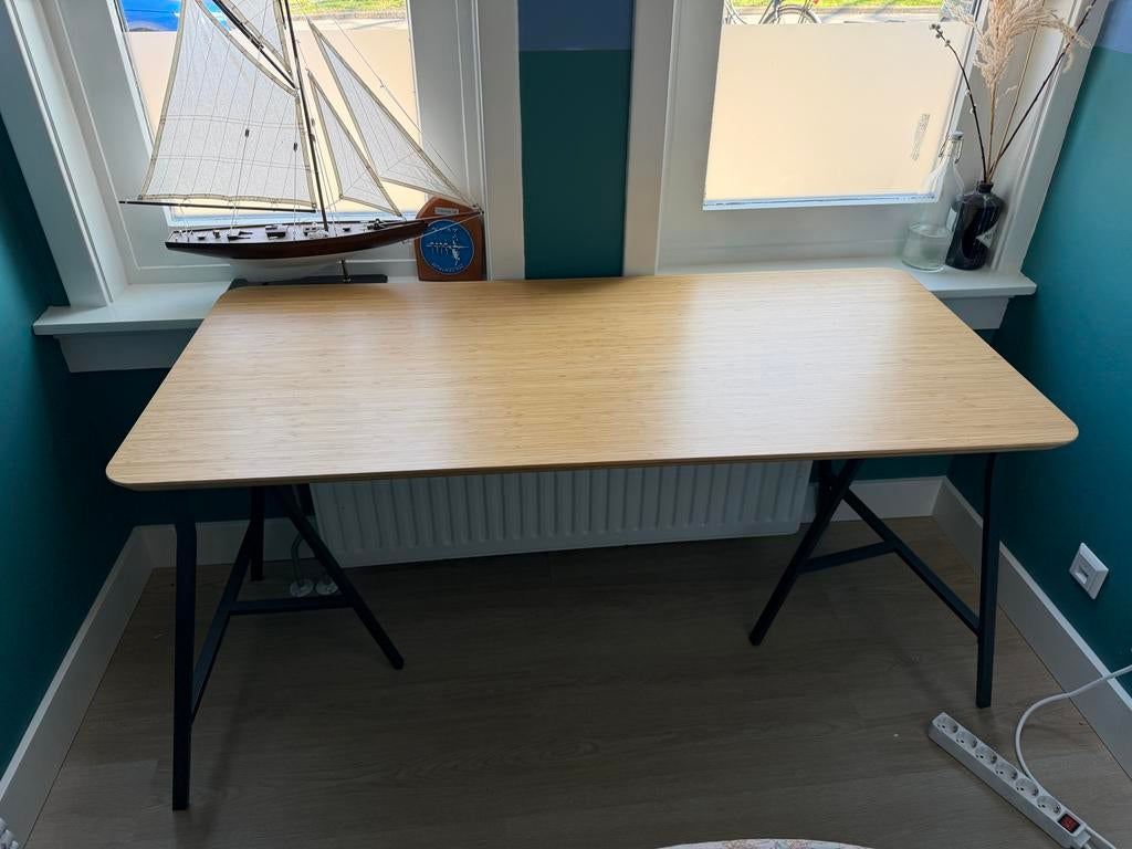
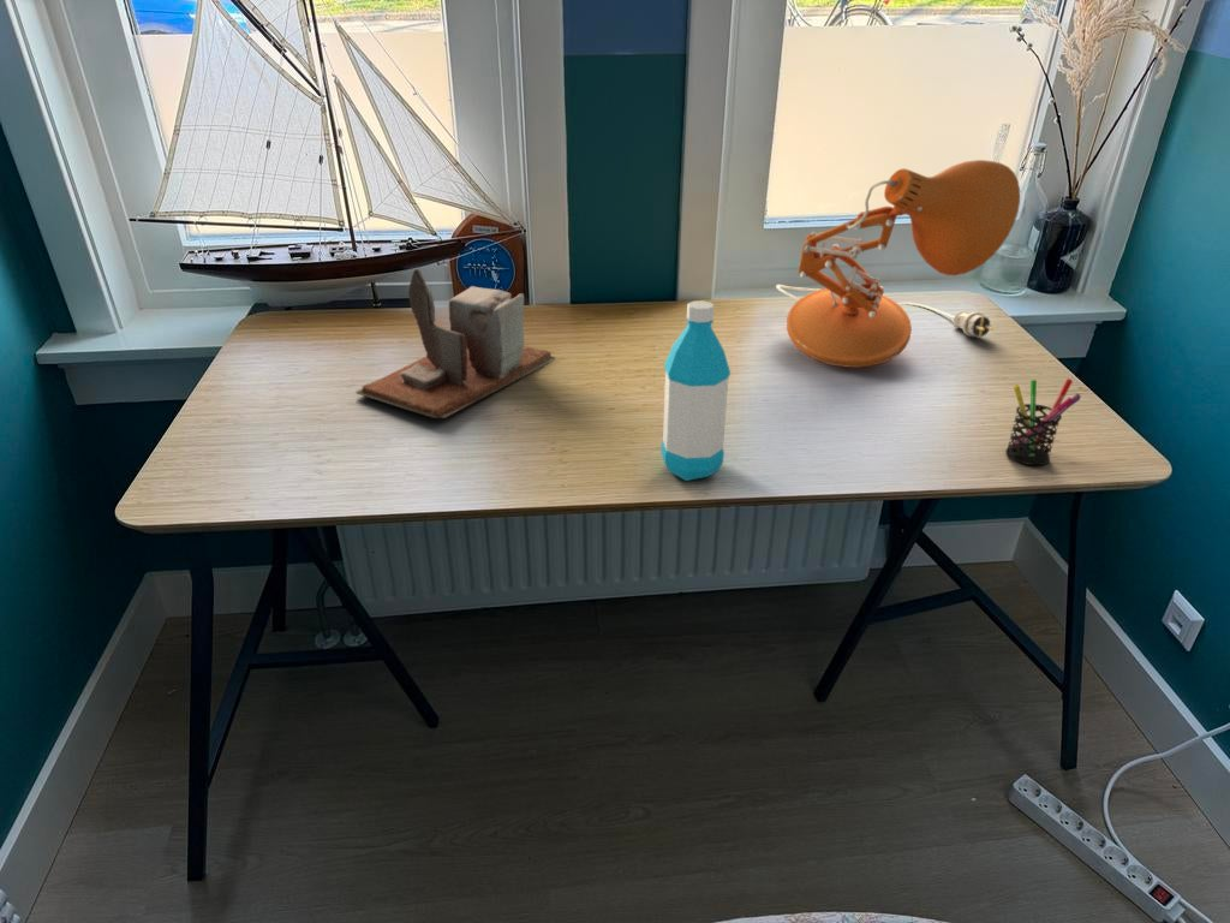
+ desk lamp [775,159,1021,369]
+ desk organizer [354,267,554,419]
+ water bottle [661,299,732,482]
+ pen holder [1004,377,1082,466]
